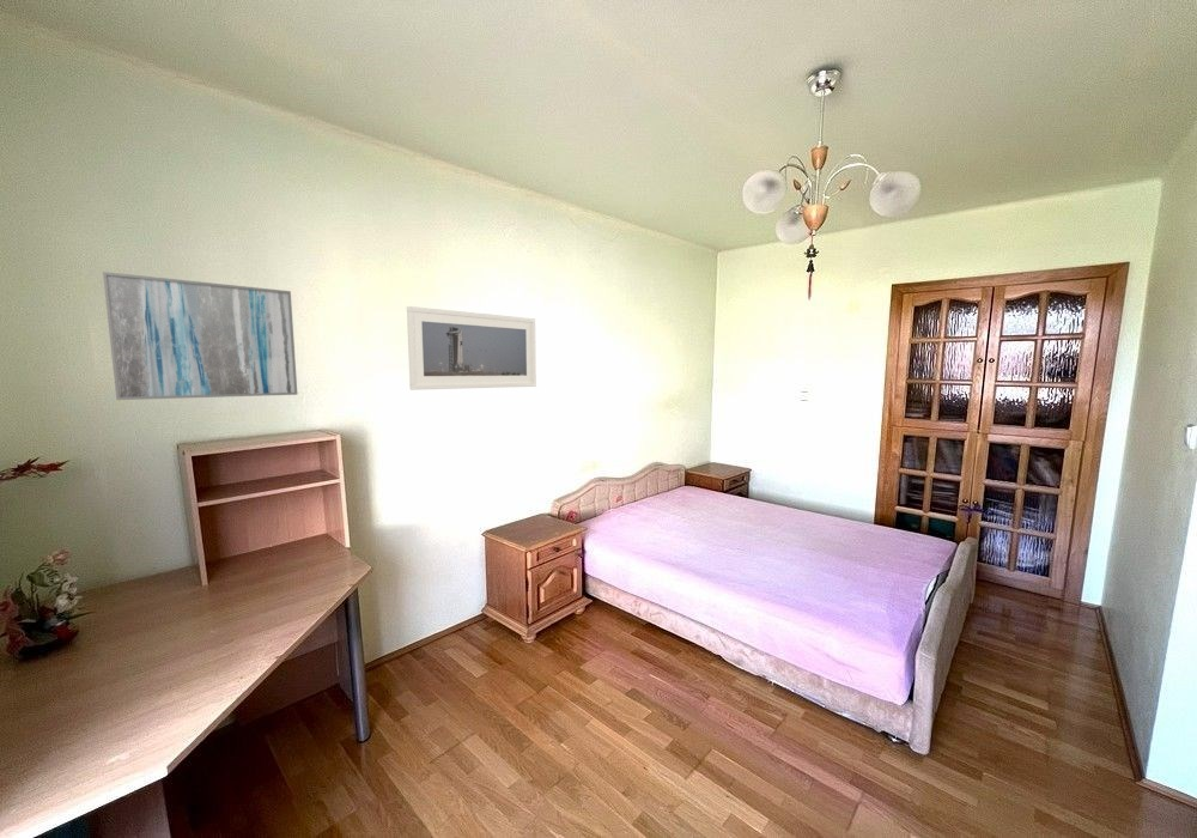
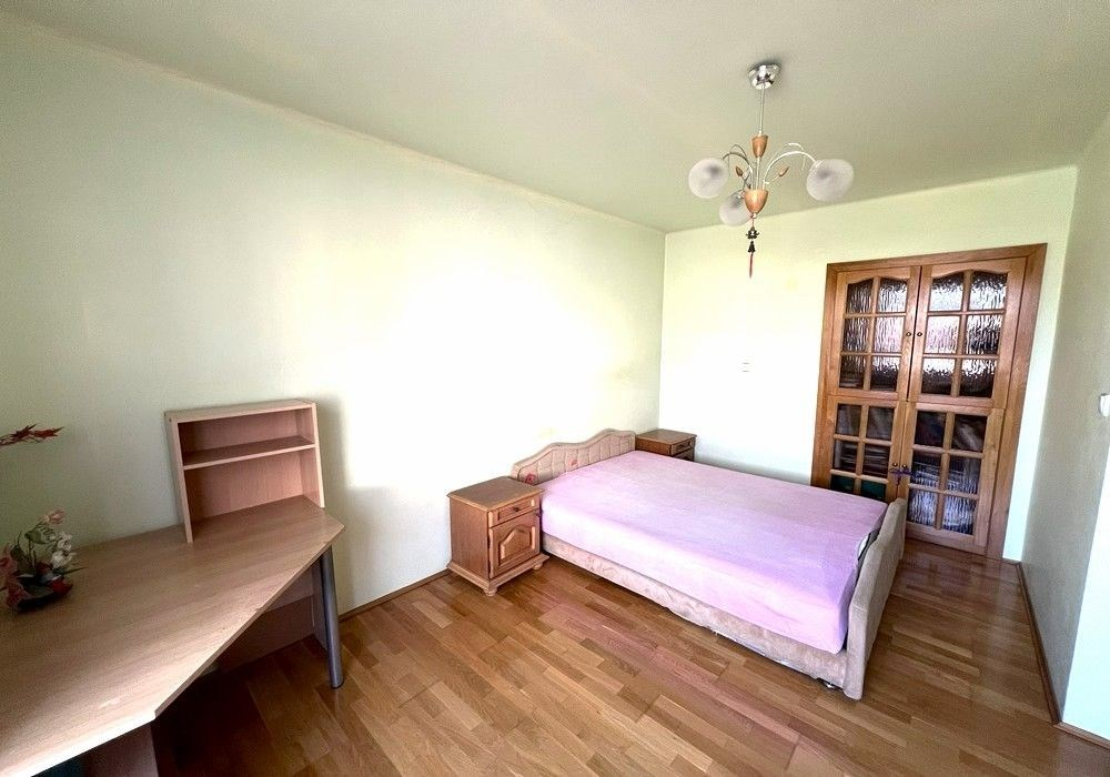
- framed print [406,305,537,391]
- wall art [102,271,299,401]
